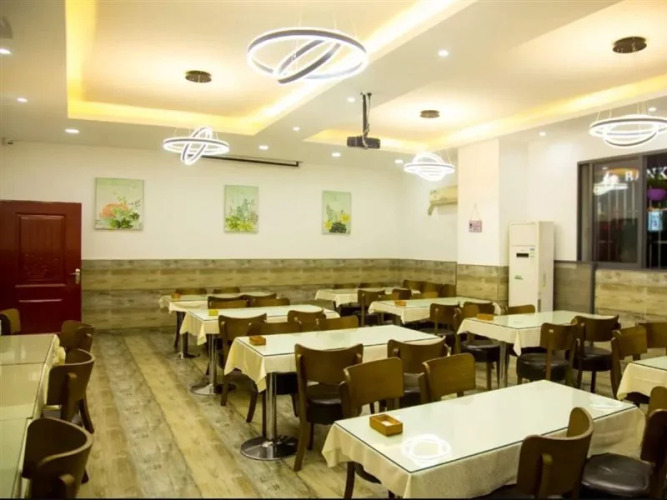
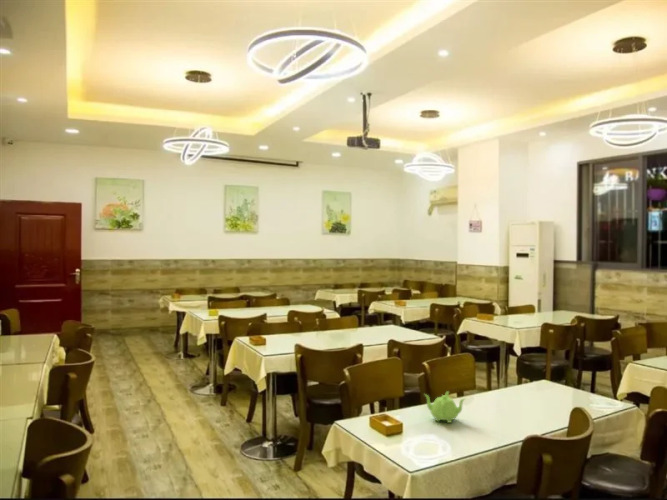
+ teapot [423,390,467,424]
